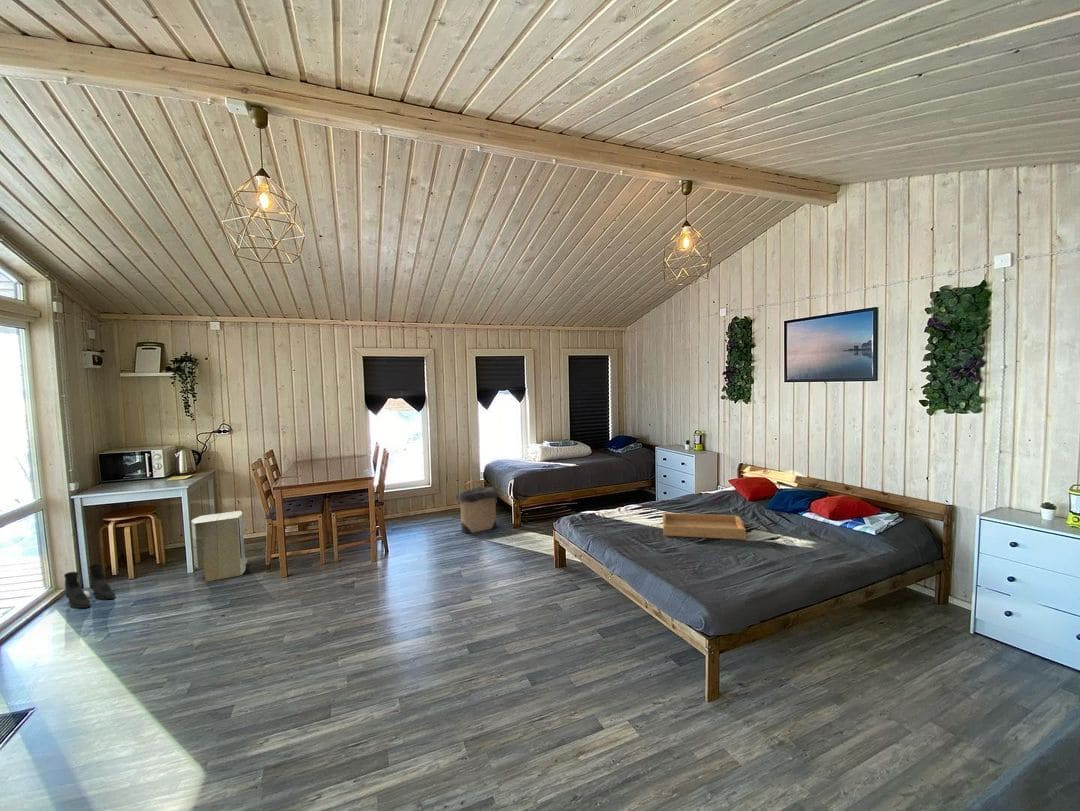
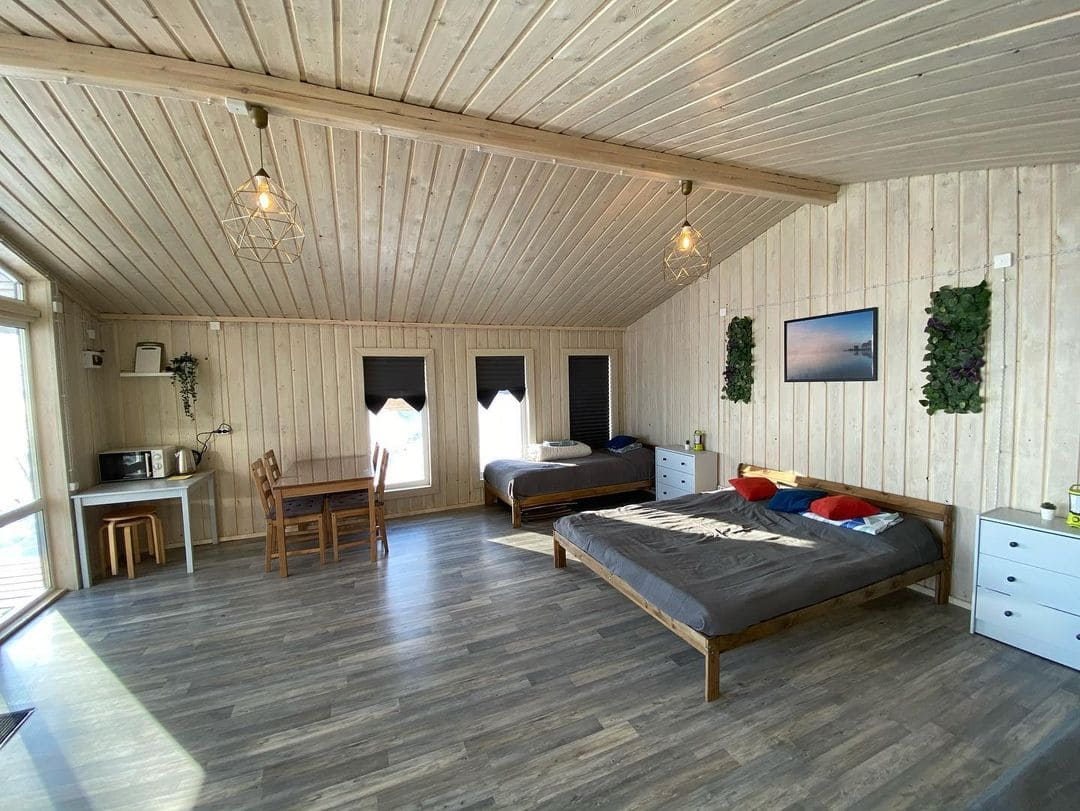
- laundry hamper [455,479,502,534]
- air purifier [190,510,248,583]
- serving tray [662,512,747,541]
- boots [63,563,115,609]
